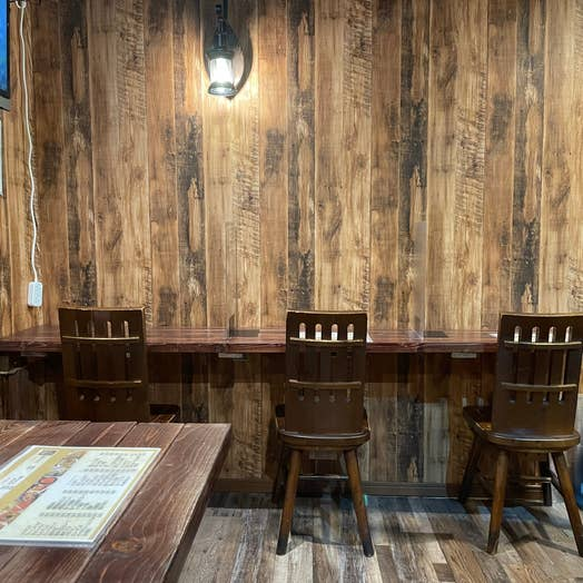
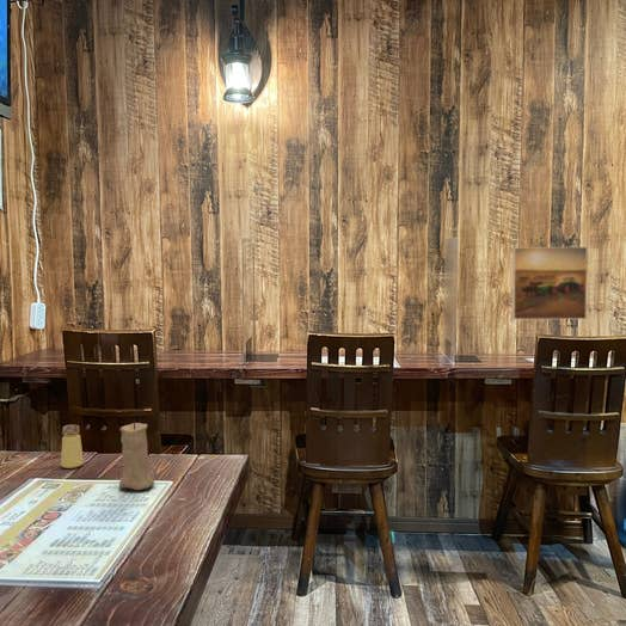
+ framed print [510,246,589,320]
+ saltshaker [60,423,85,470]
+ candle [118,417,155,491]
